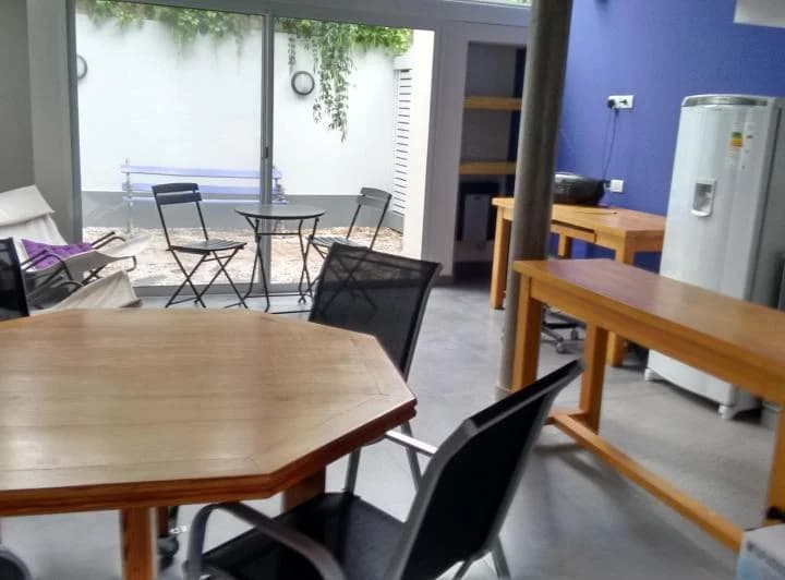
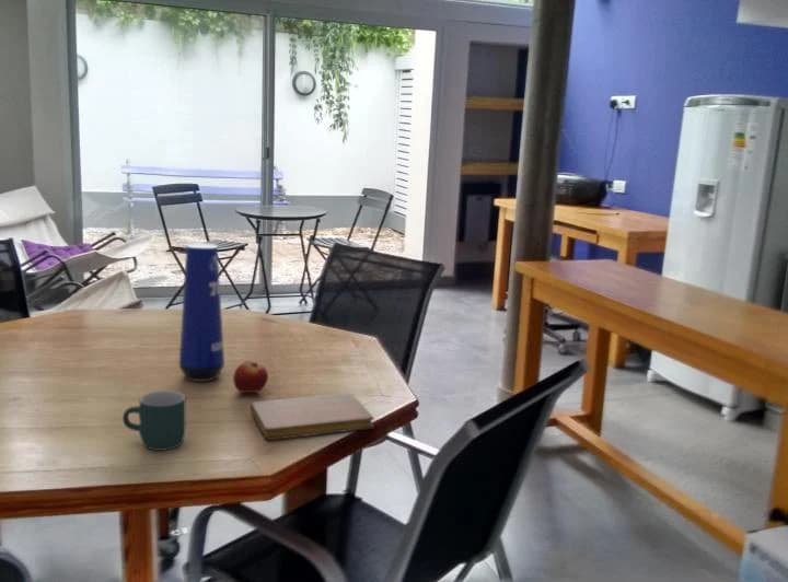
+ mug [121,389,186,452]
+ fruit [232,360,269,394]
+ notebook [250,392,375,441]
+ vase [178,242,225,383]
